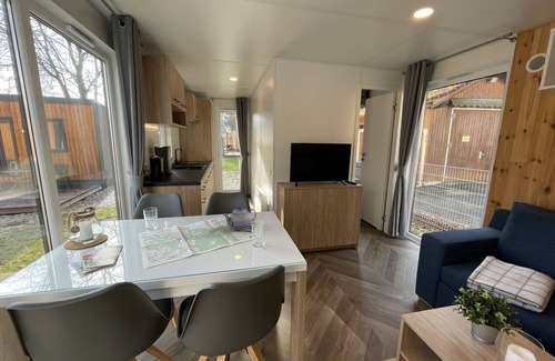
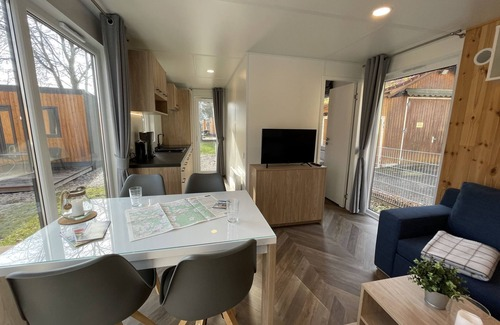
- teapot [222,205,258,231]
